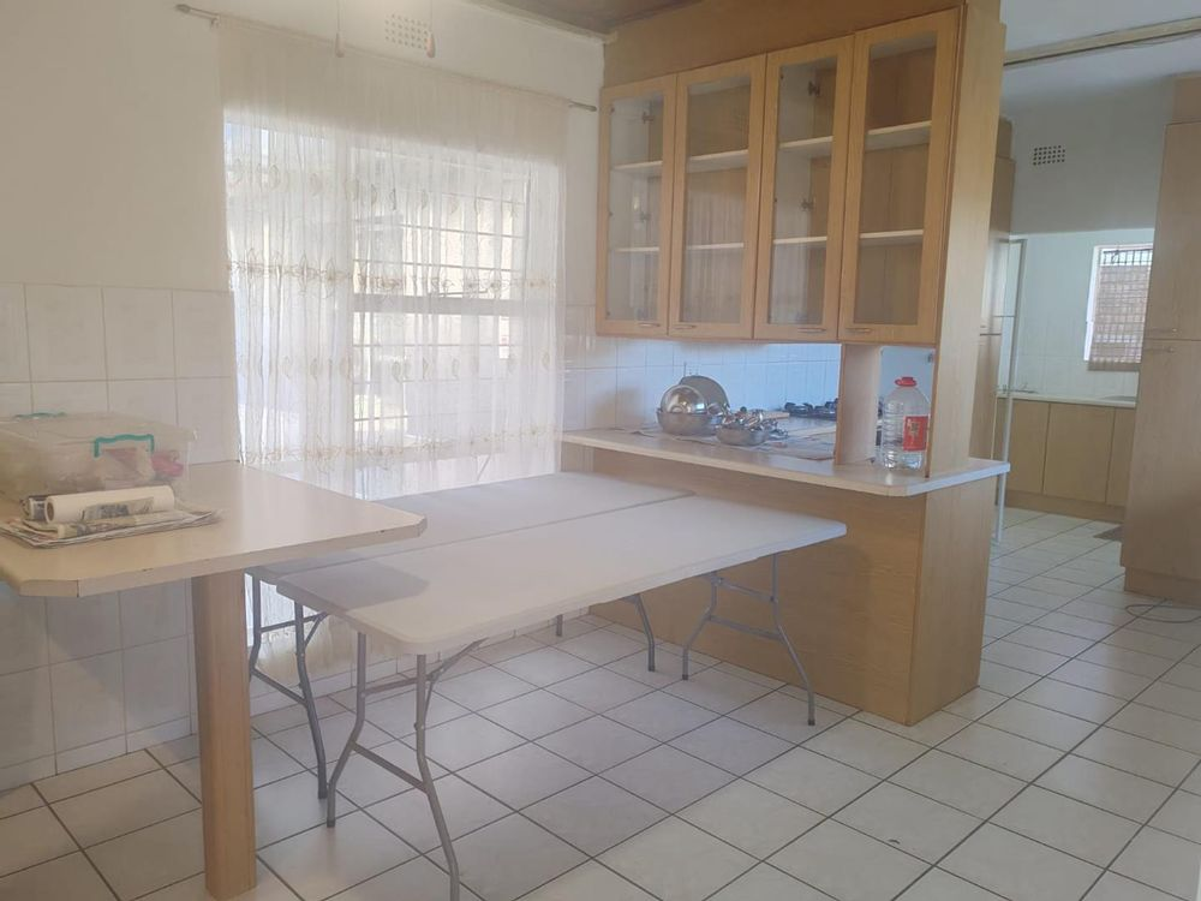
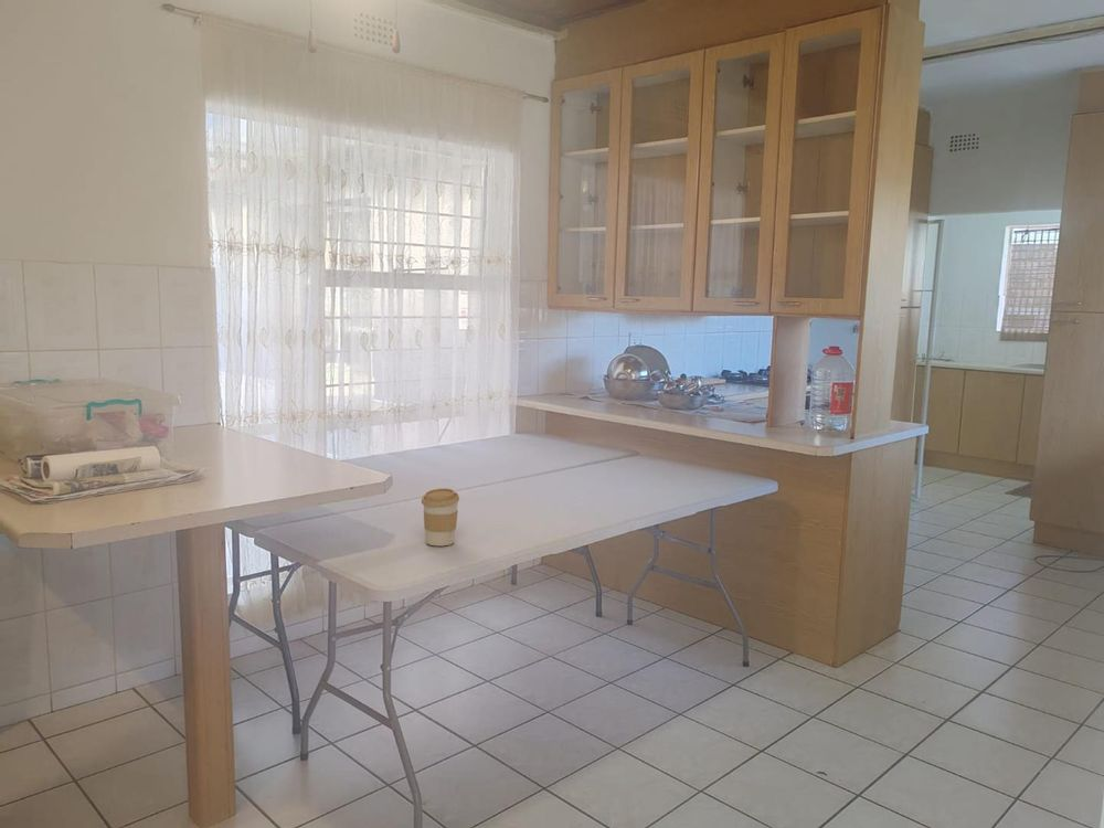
+ coffee cup [421,487,460,546]
